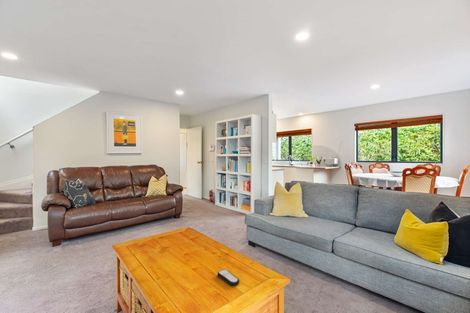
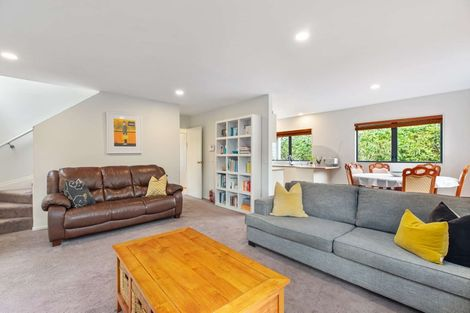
- remote control [216,268,240,287]
